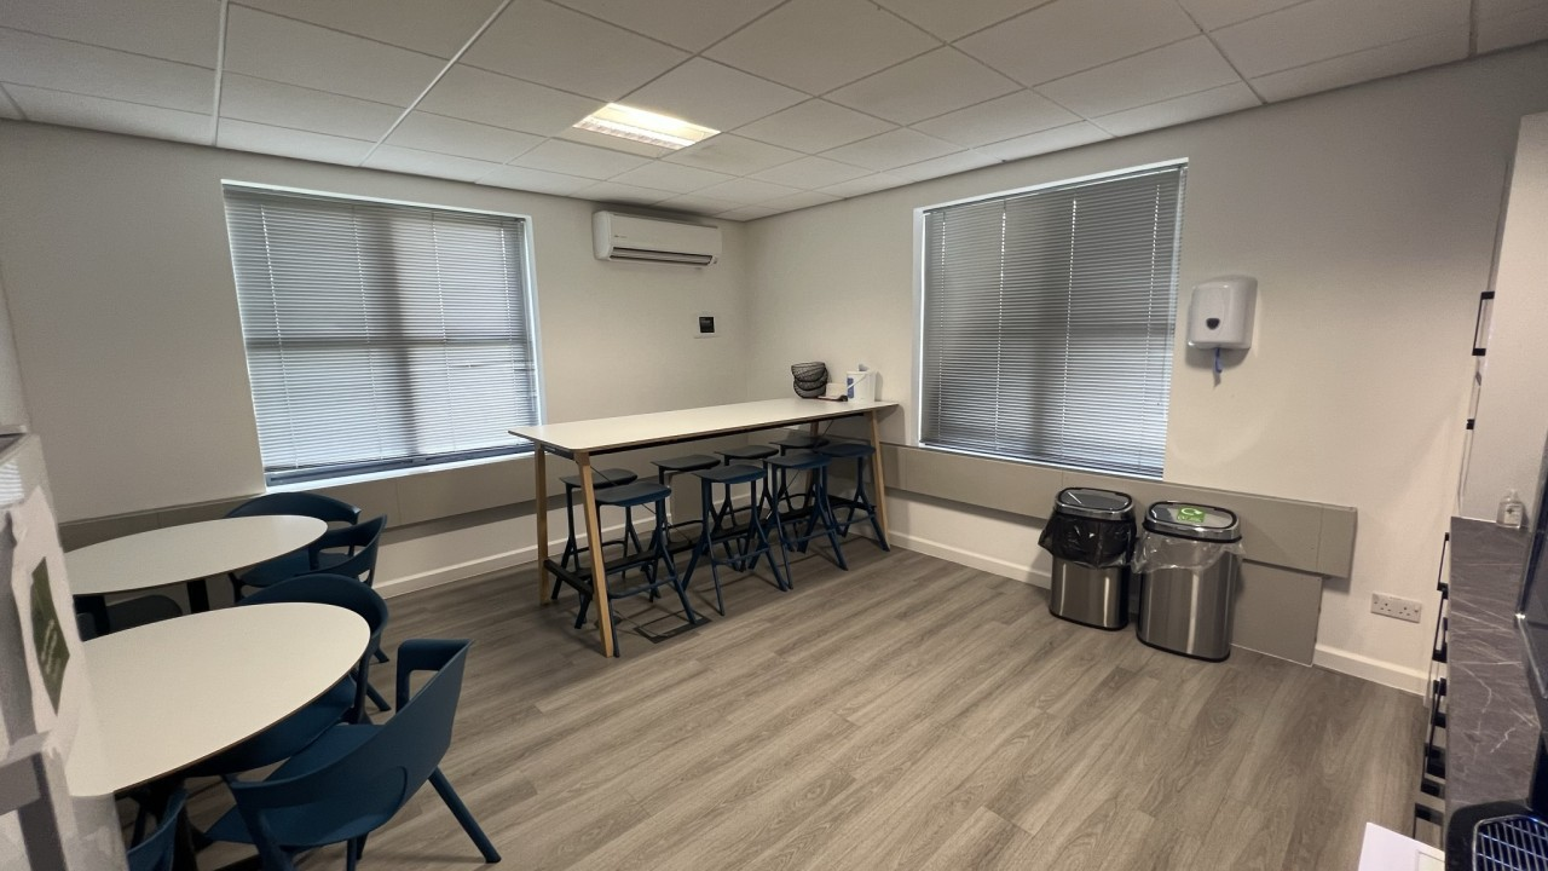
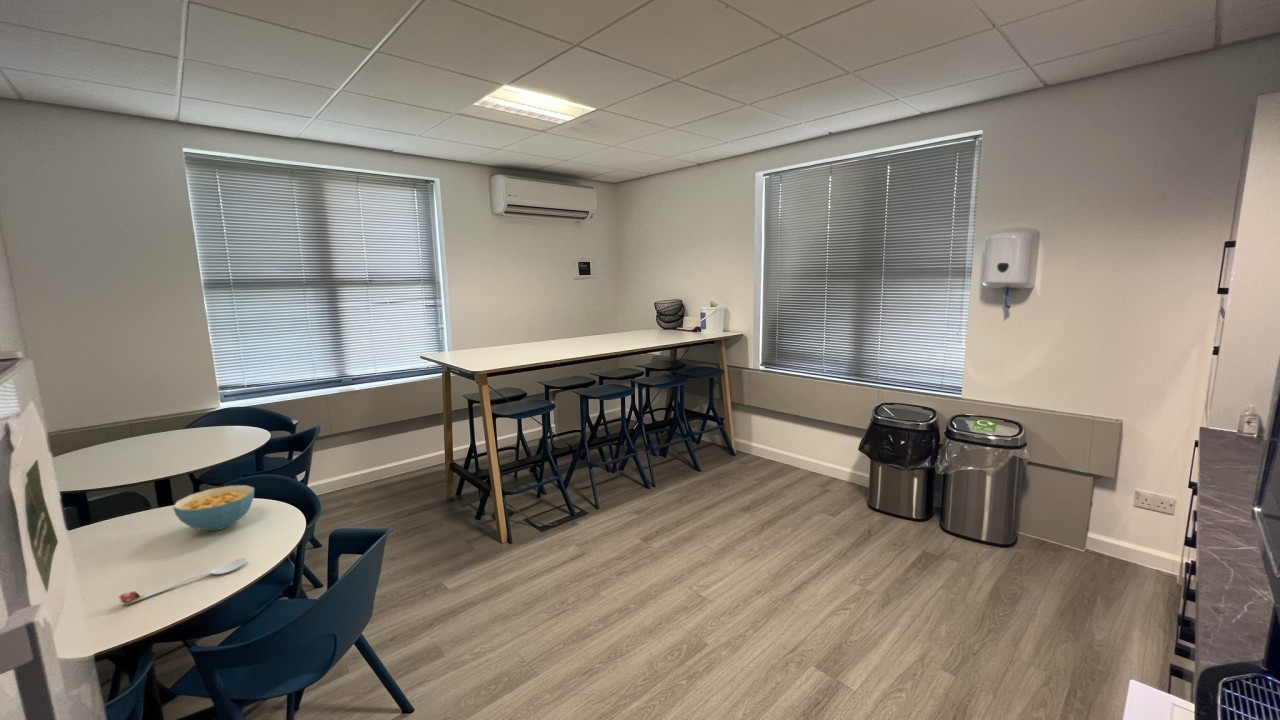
+ spoon [117,557,248,606]
+ cereal bowl [172,484,255,532]
